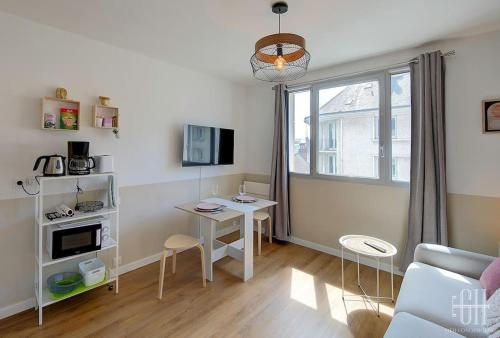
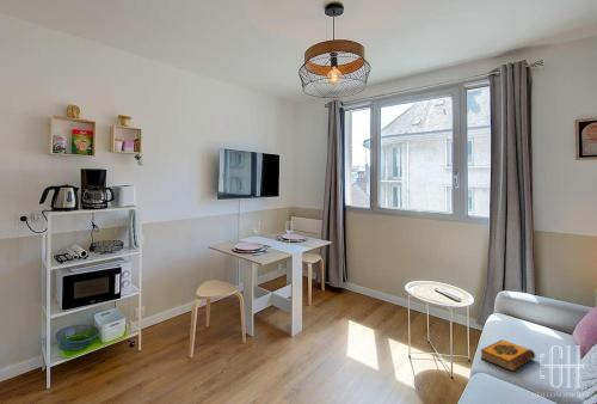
+ hardback book [479,338,536,372]
